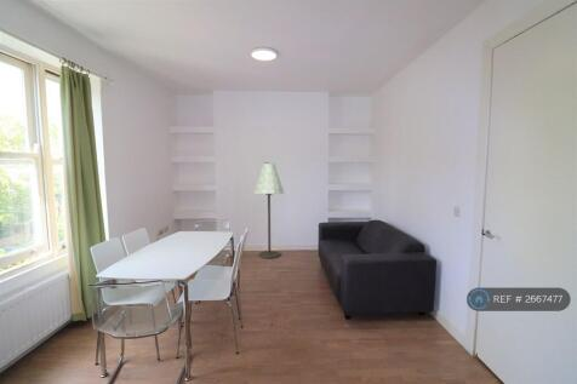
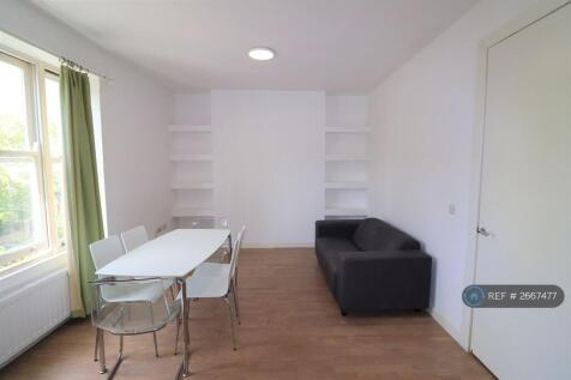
- floor lamp [252,161,285,260]
